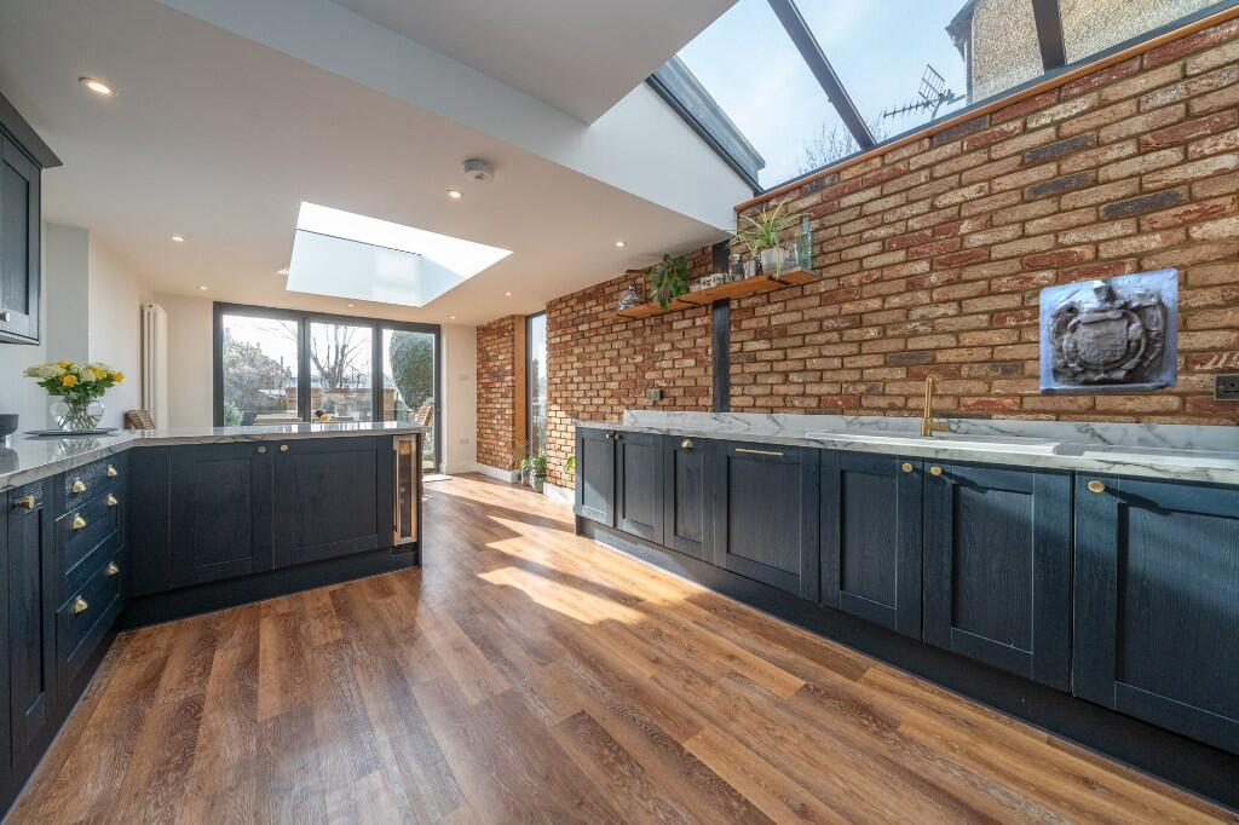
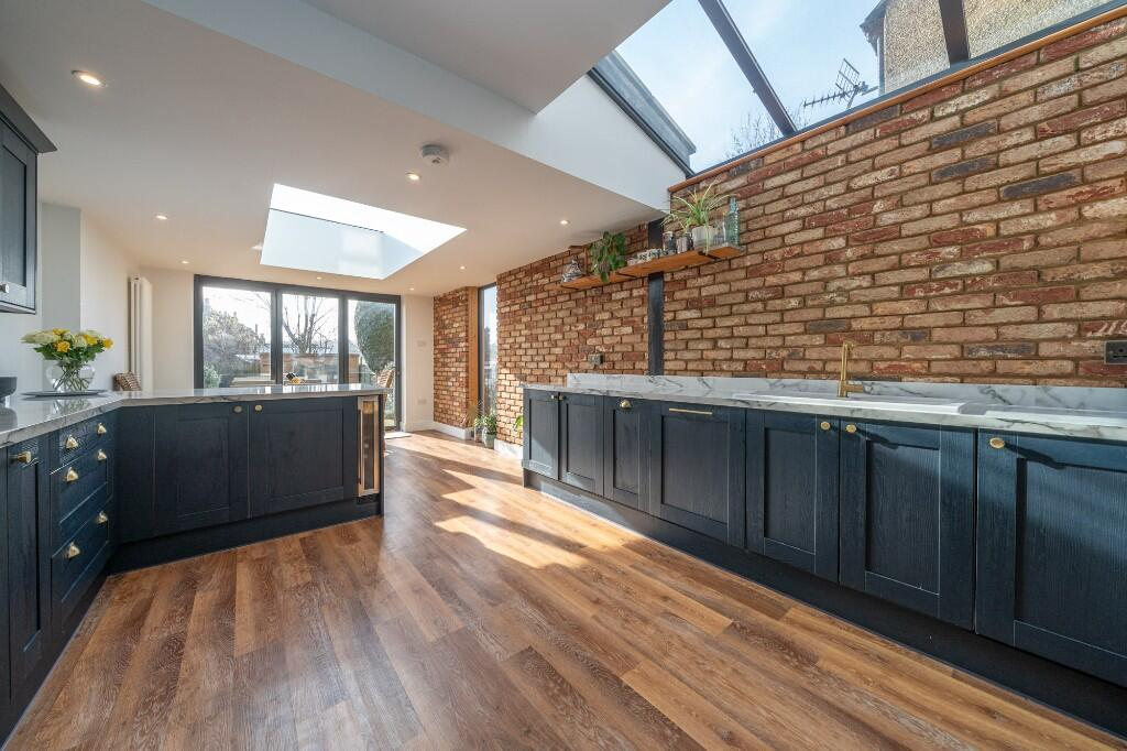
- wall sculpture [1038,267,1180,396]
